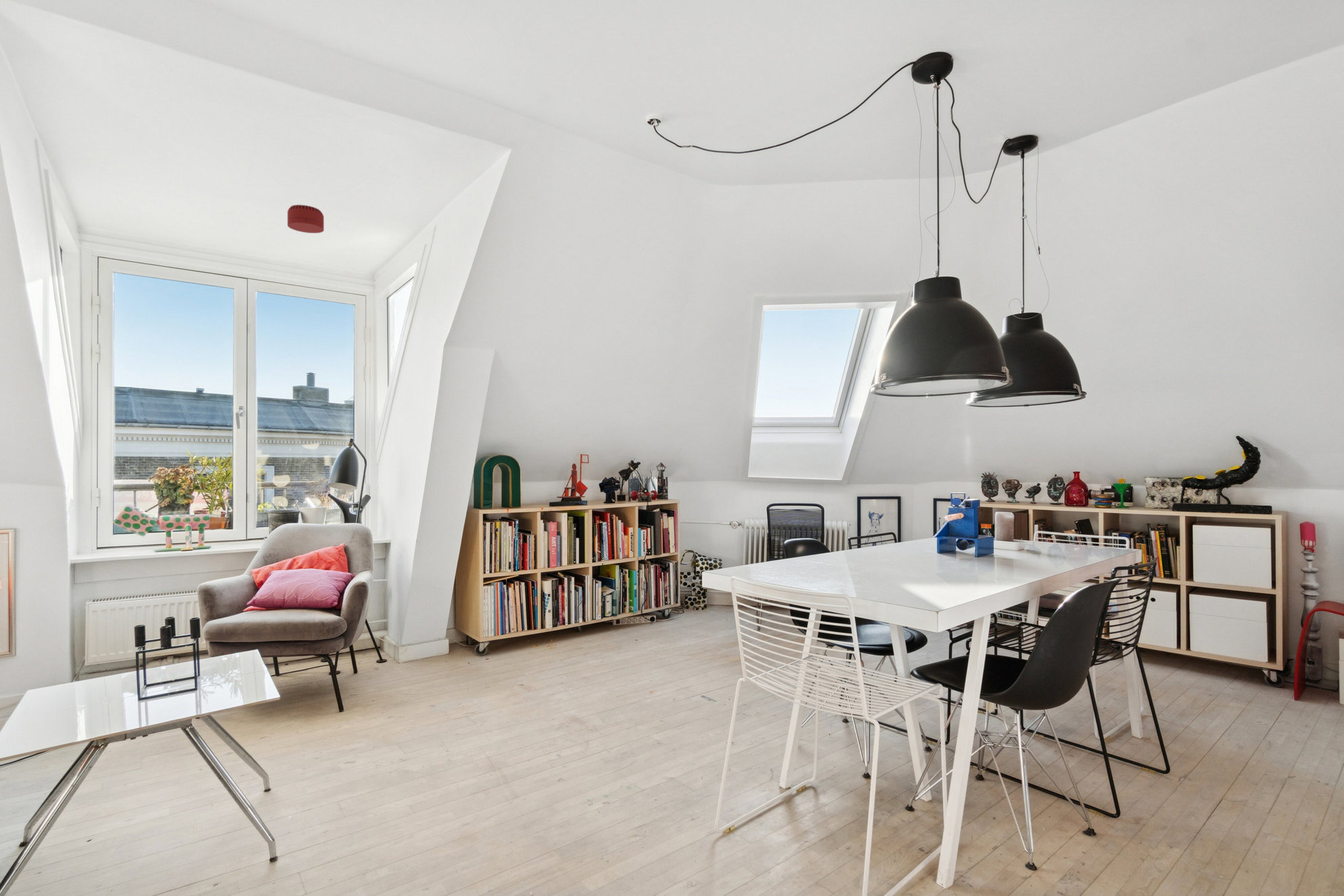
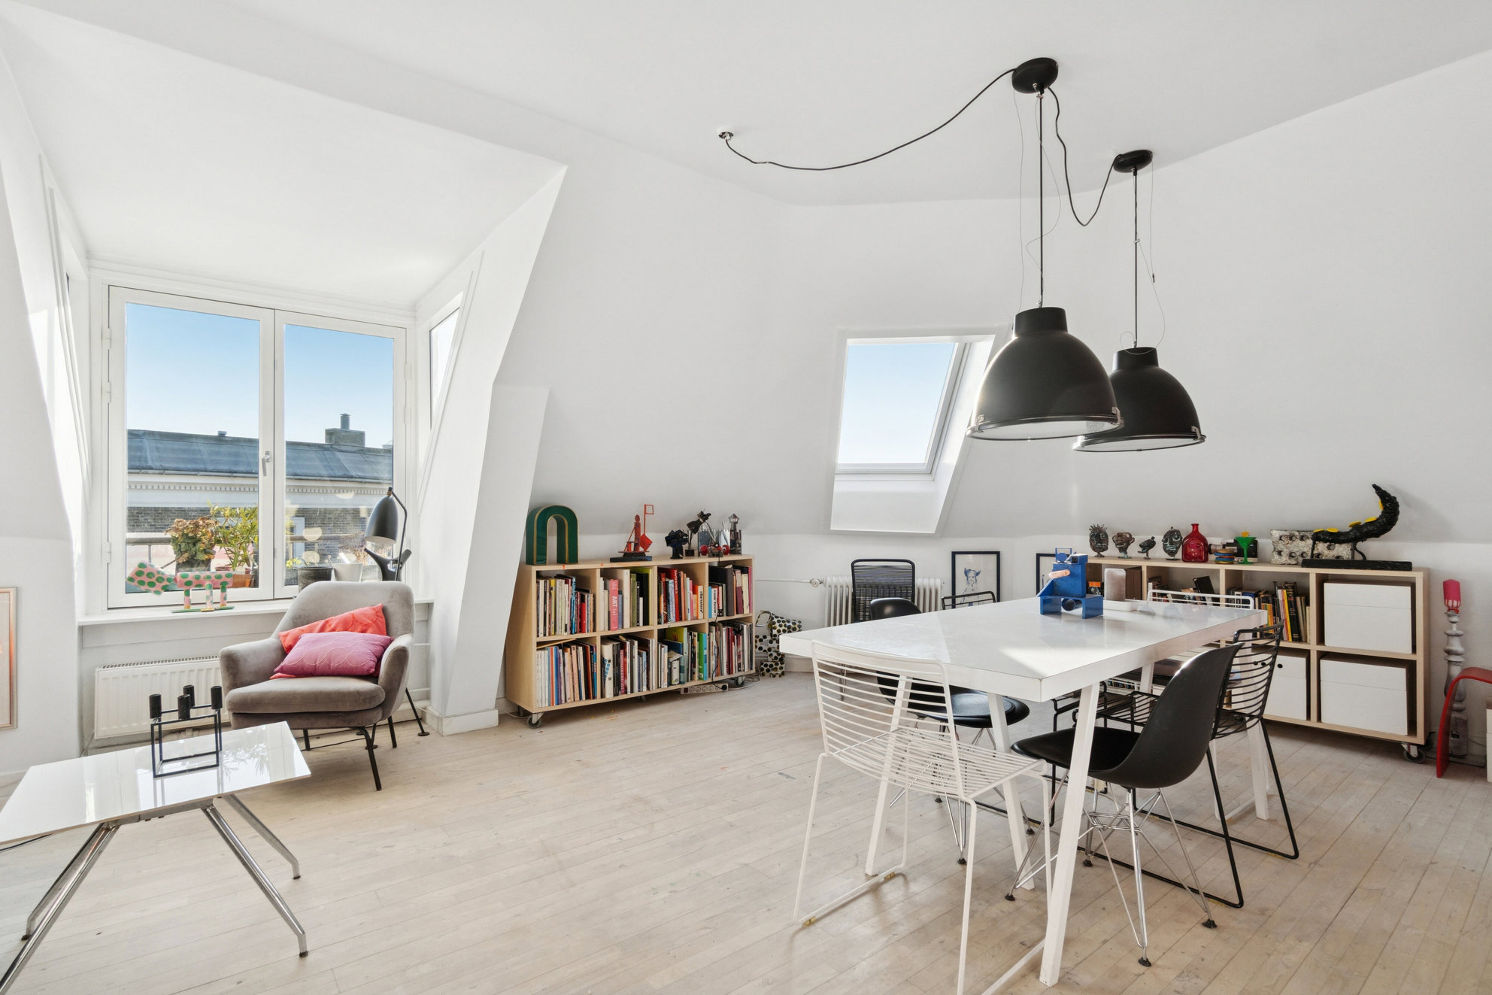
- smoke detector [287,204,324,234]
